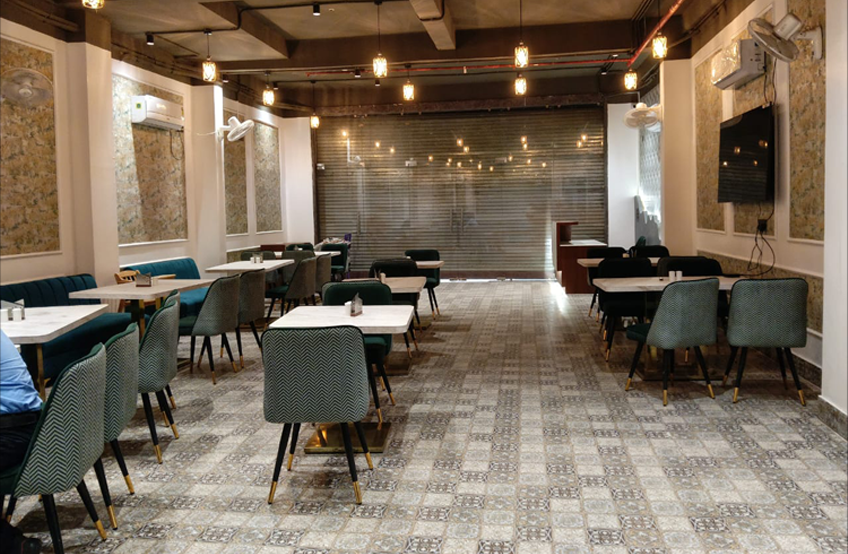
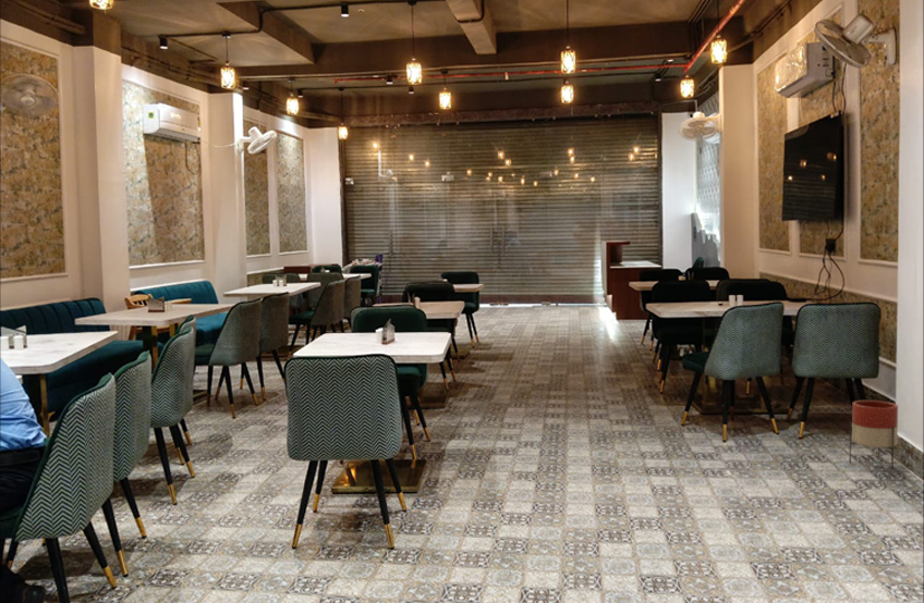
+ planter [848,399,899,471]
